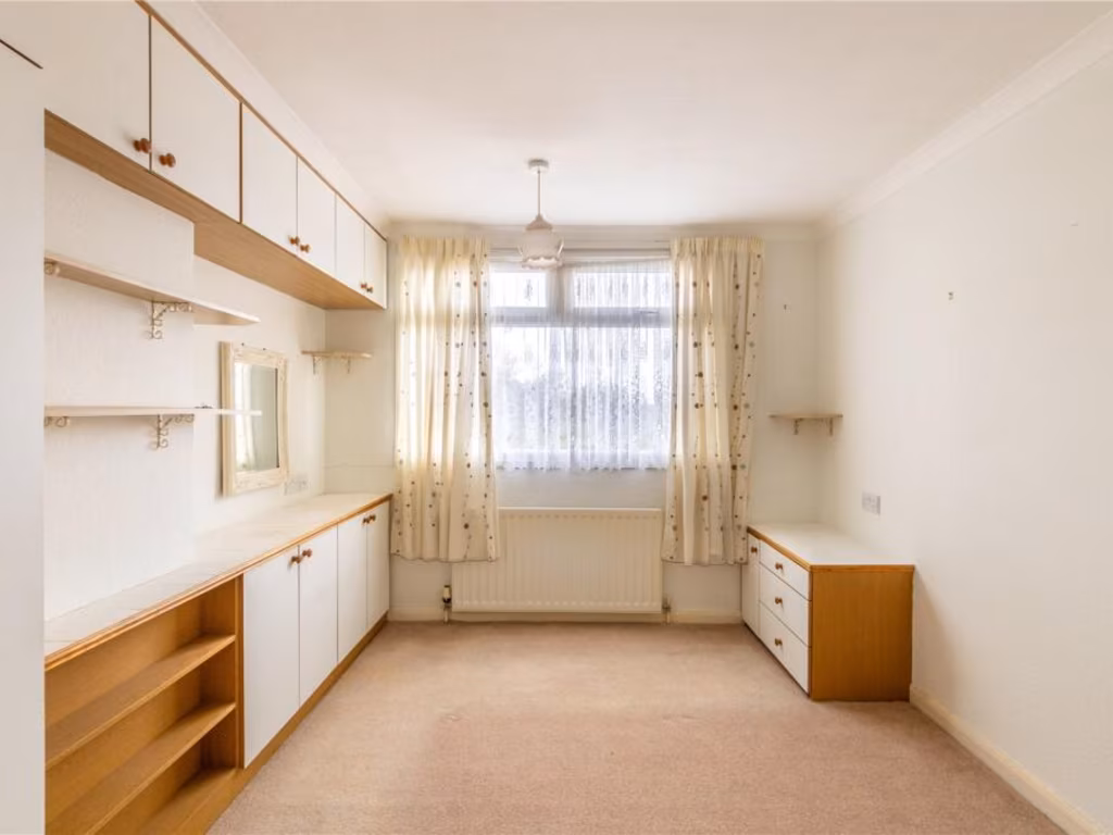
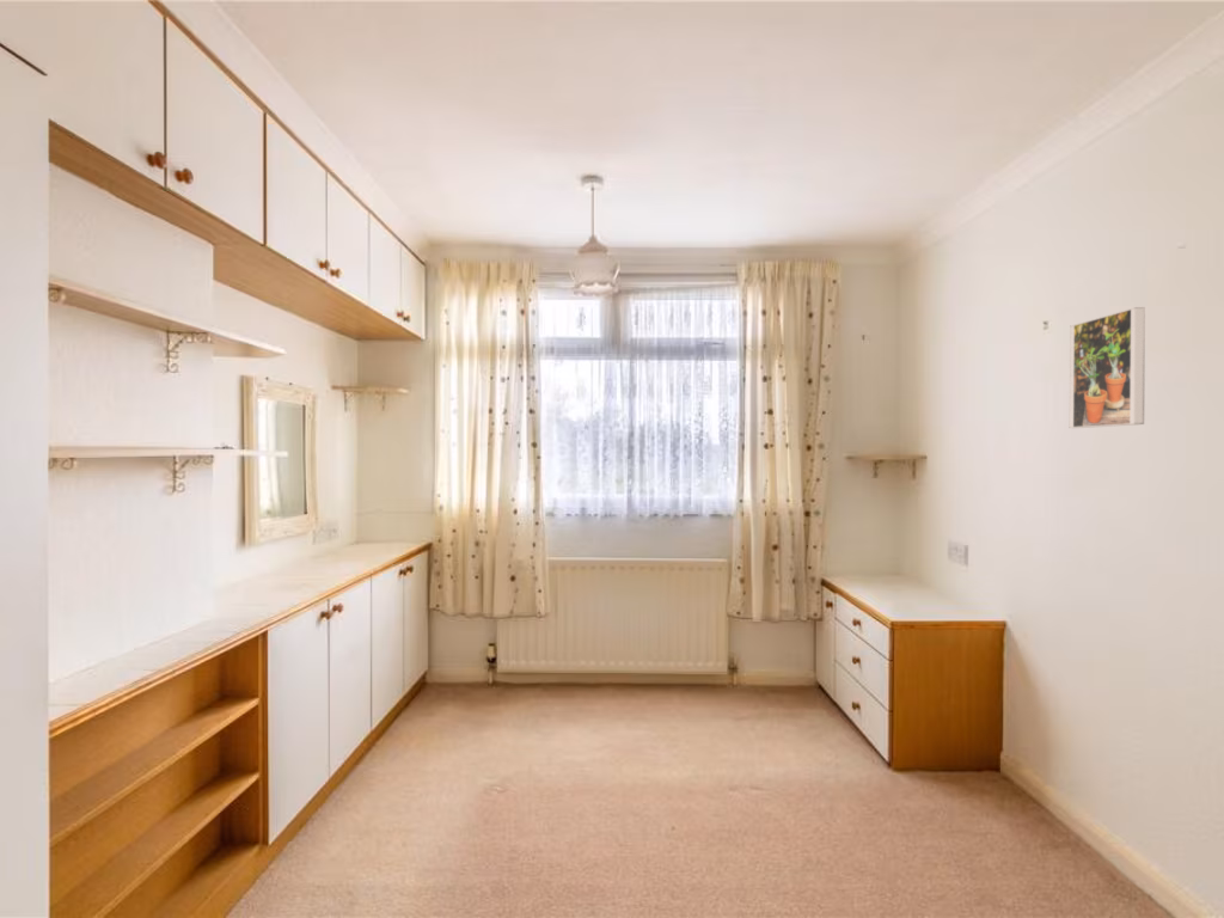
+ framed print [1069,306,1146,429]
